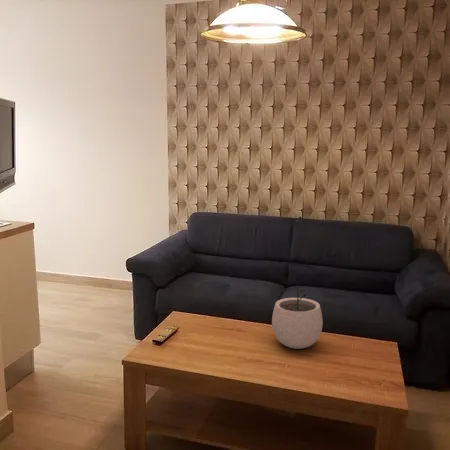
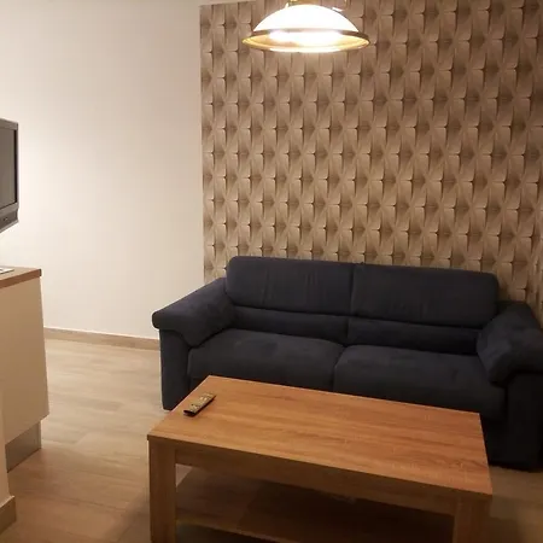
- plant pot [271,286,324,350]
